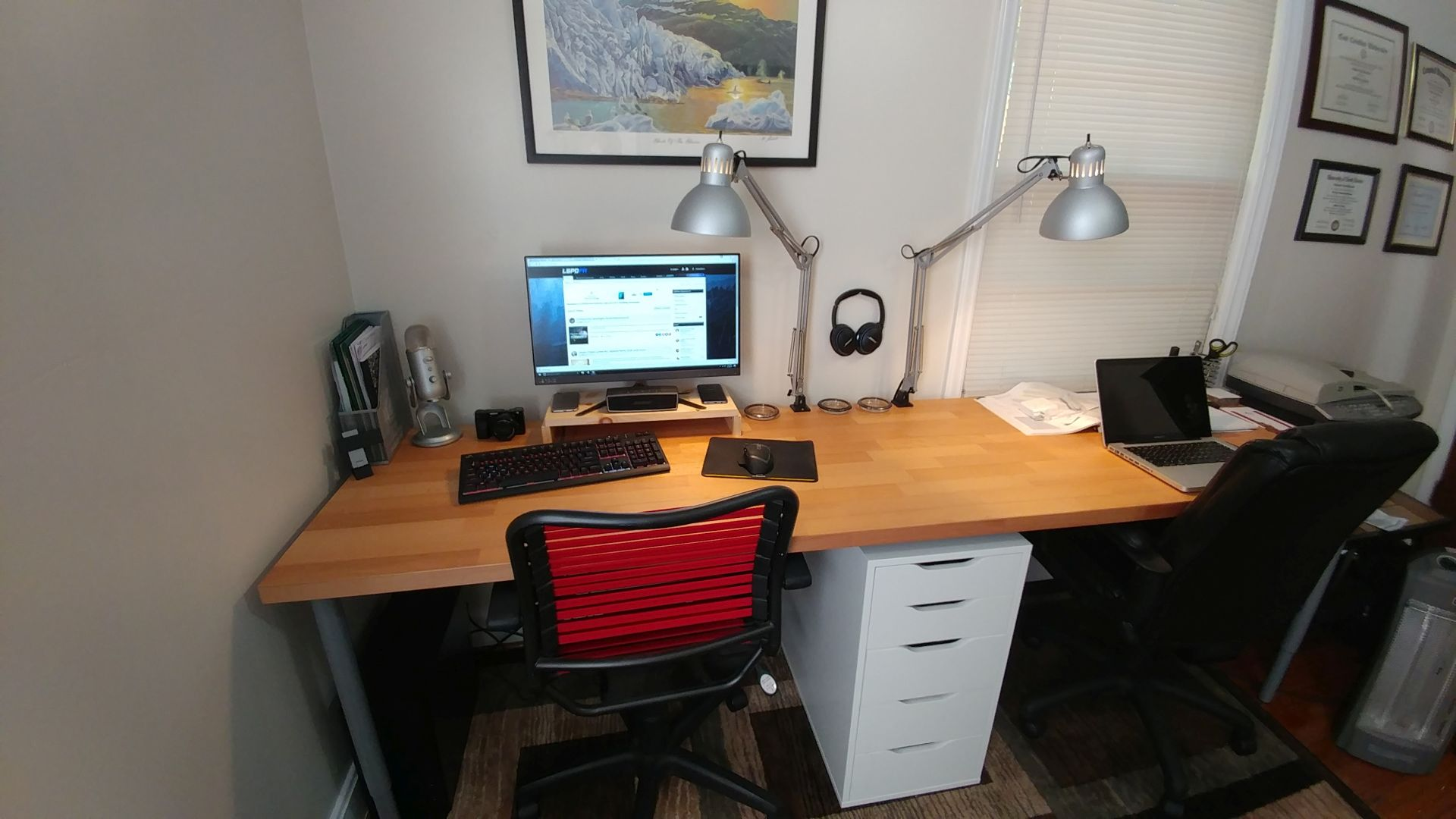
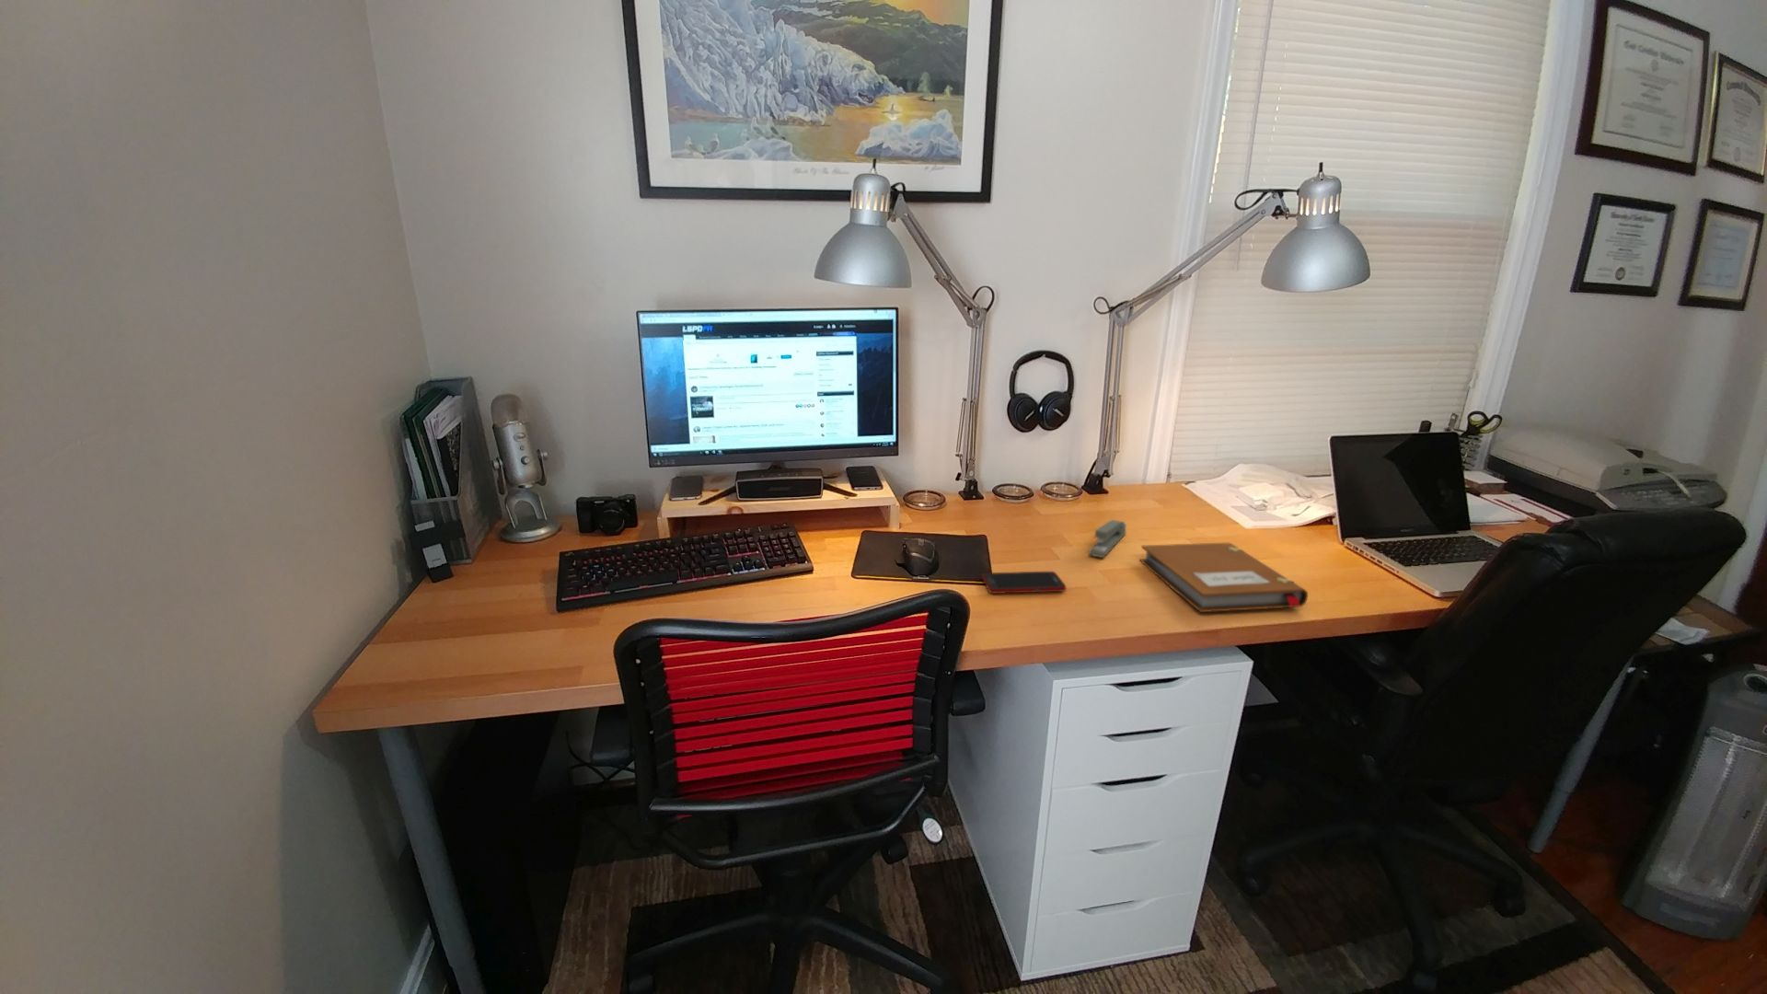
+ stapler [1087,519,1126,558]
+ notebook [1138,543,1308,613]
+ cell phone [981,570,1067,595]
